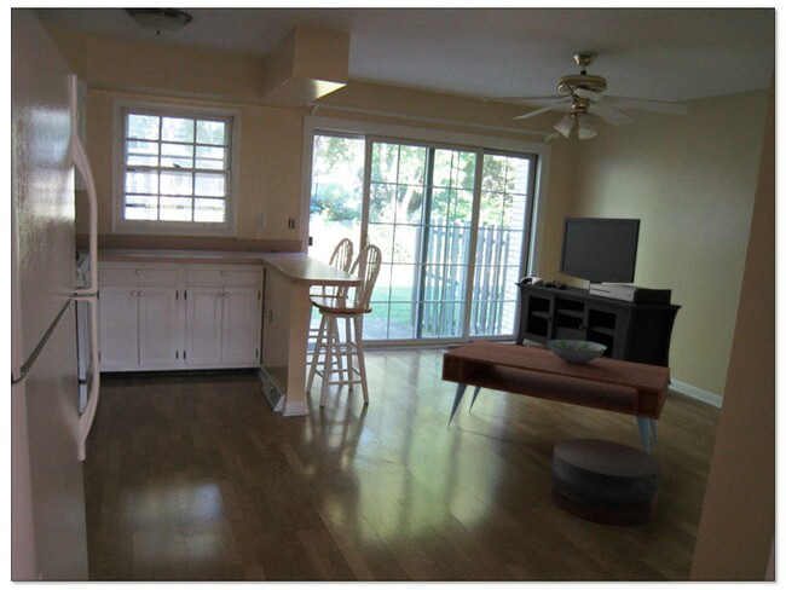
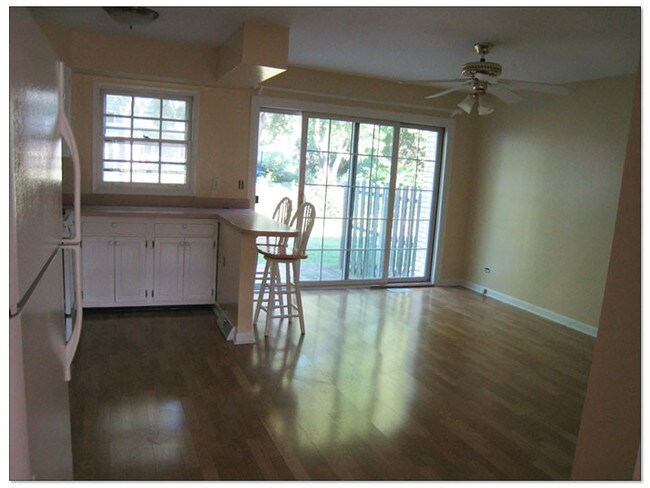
- stool [549,438,663,526]
- decorative bowl [547,340,607,364]
- media console [514,216,683,386]
- coffee table [440,339,671,455]
